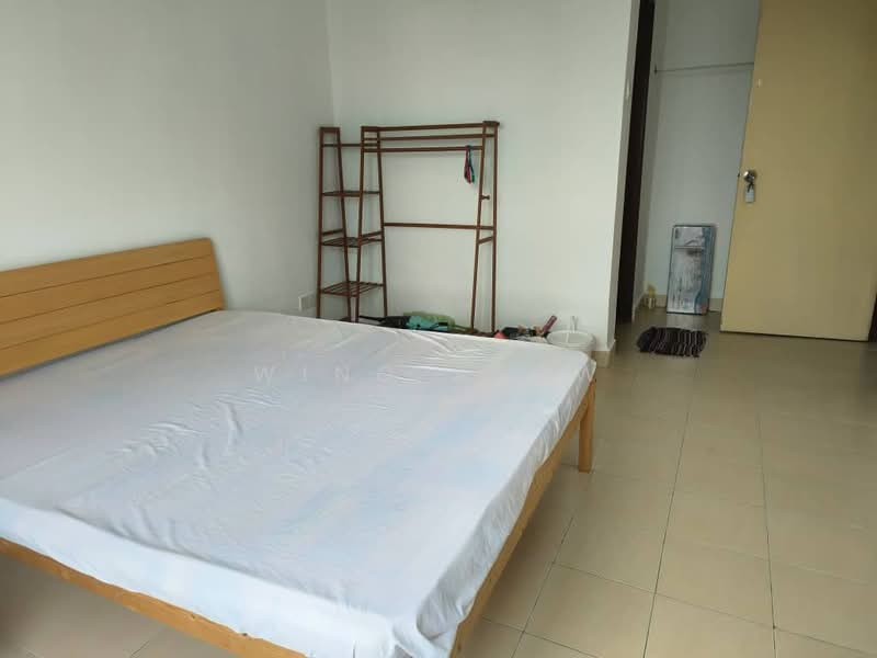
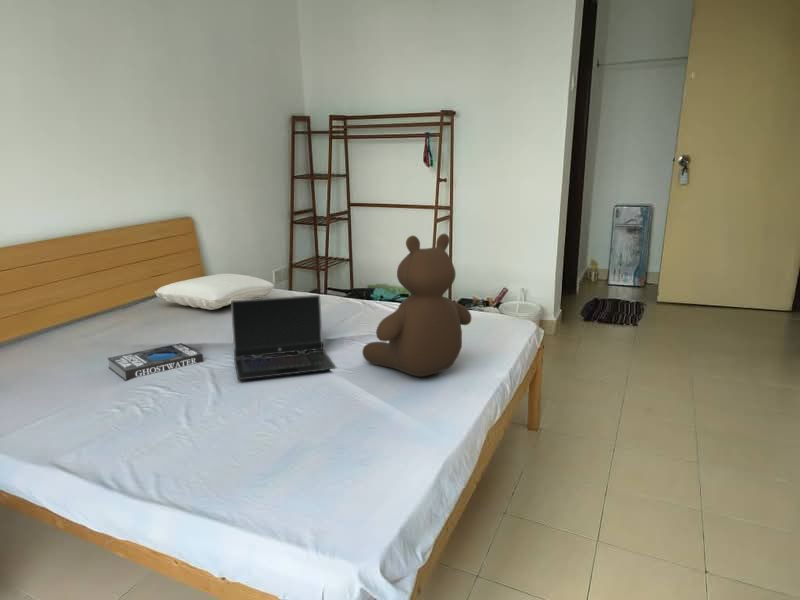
+ pillow [154,273,275,311]
+ book [107,342,204,382]
+ laptop computer [230,294,337,381]
+ bear [361,233,472,377]
